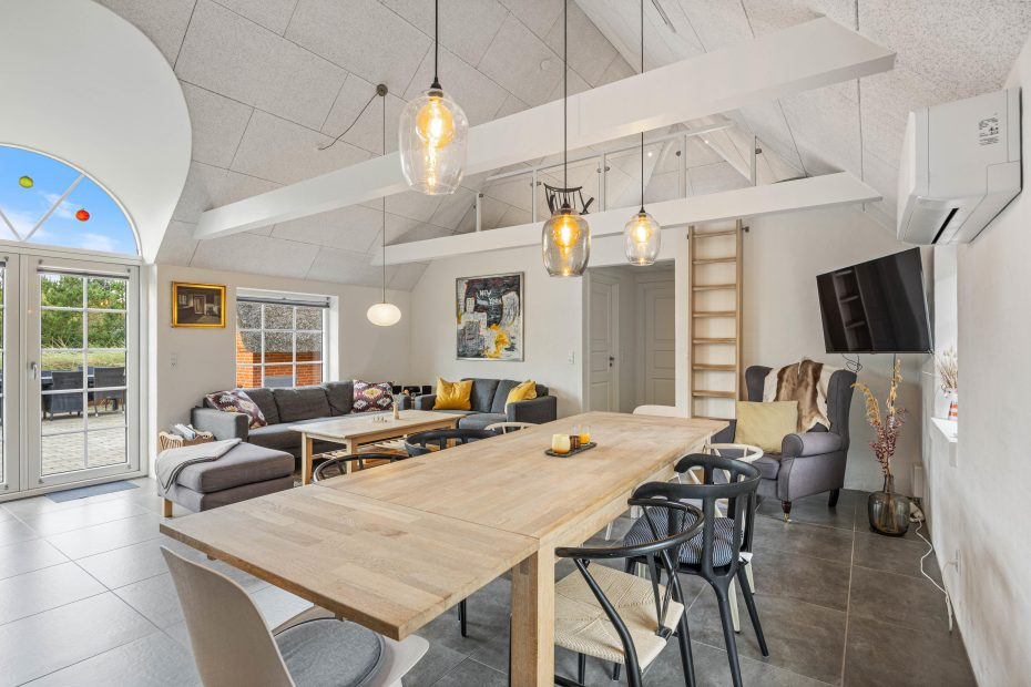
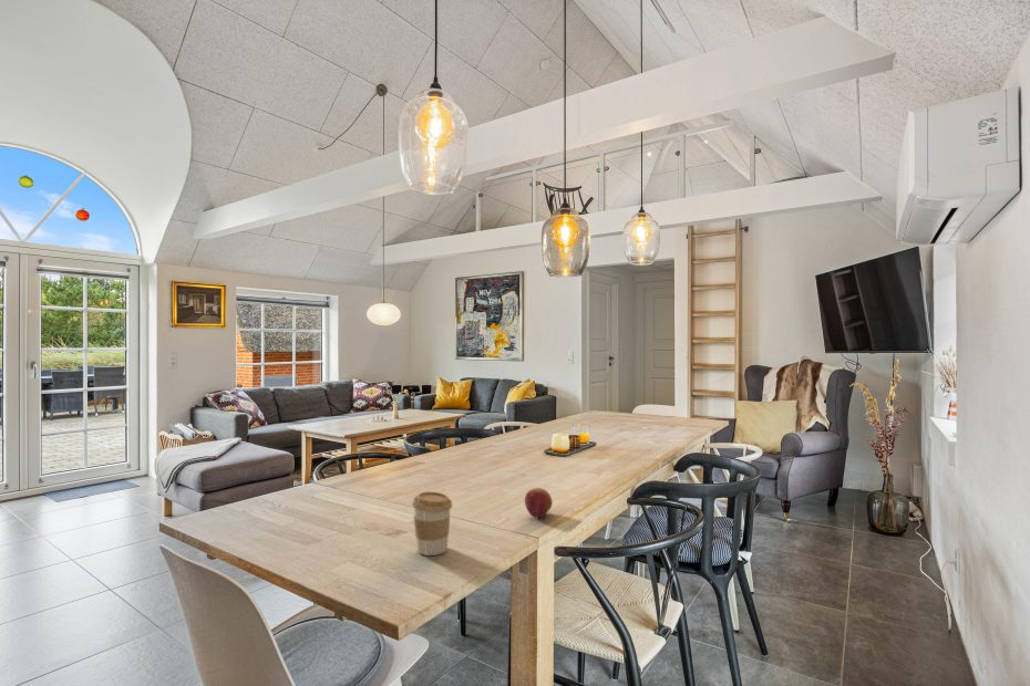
+ coffee cup [411,490,453,557]
+ fruit [524,487,554,518]
